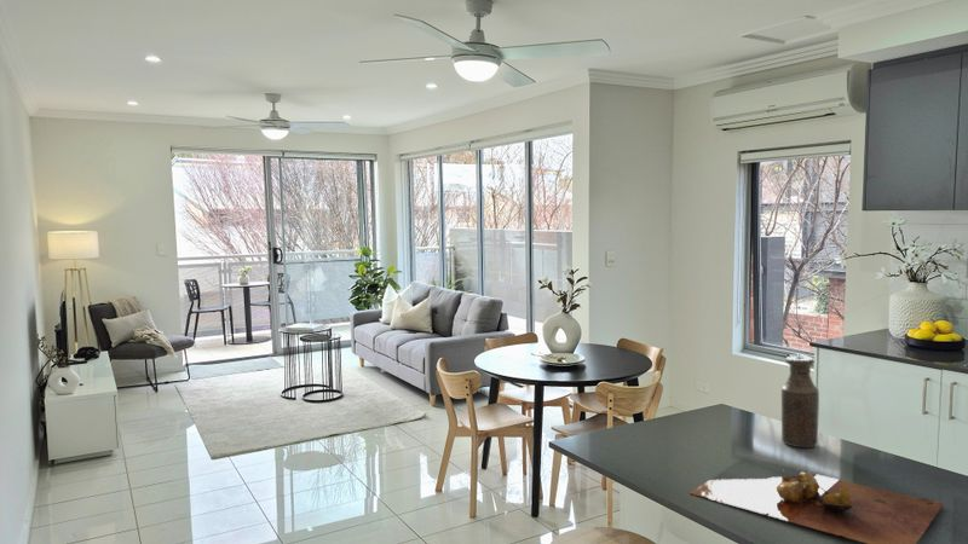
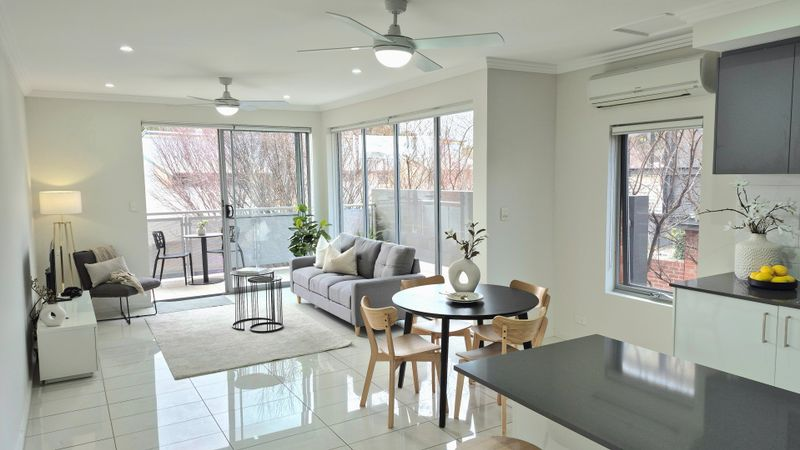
- cutting board [688,470,944,544]
- bottle [780,354,820,448]
